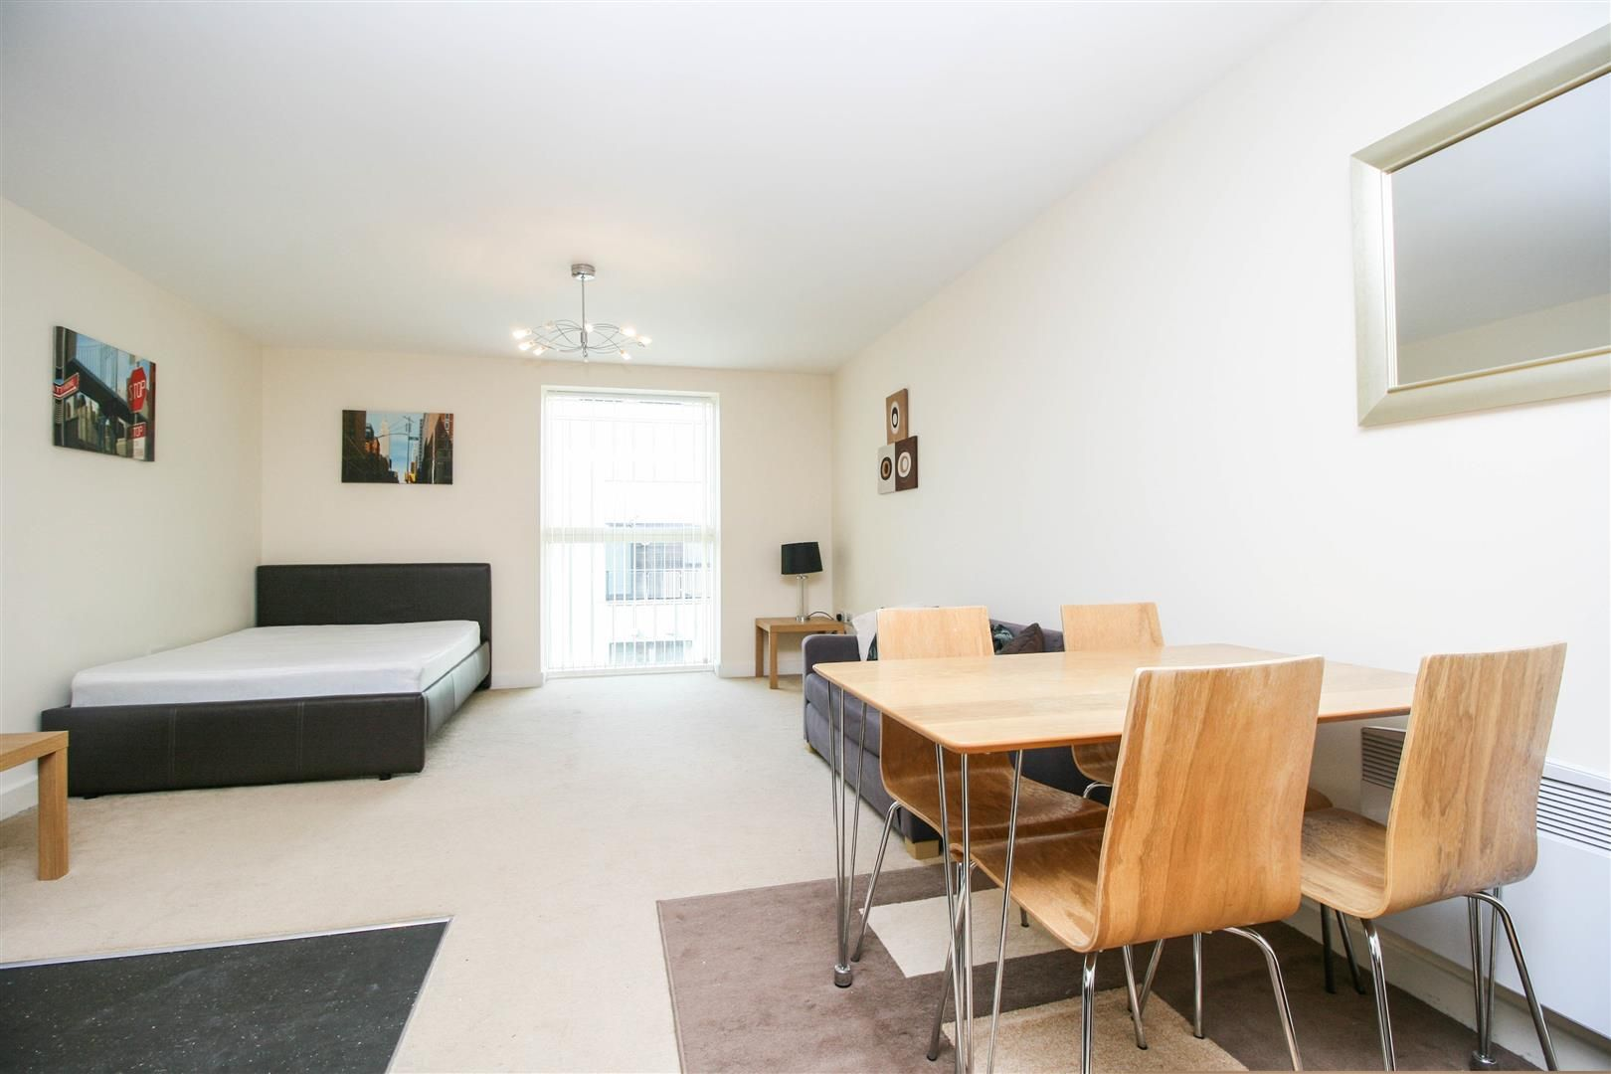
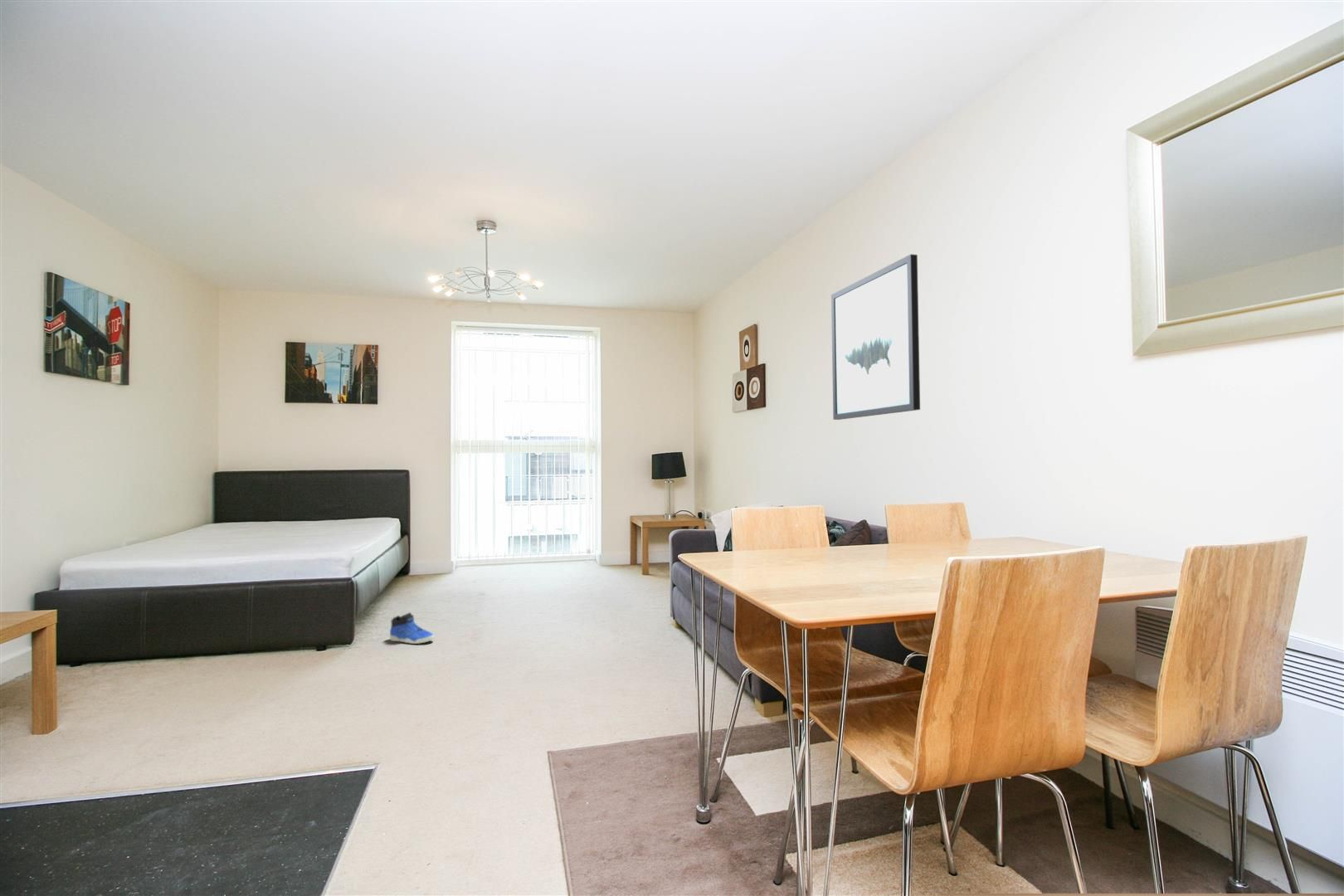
+ wall art [830,253,921,421]
+ sneaker [389,611,435,645]
